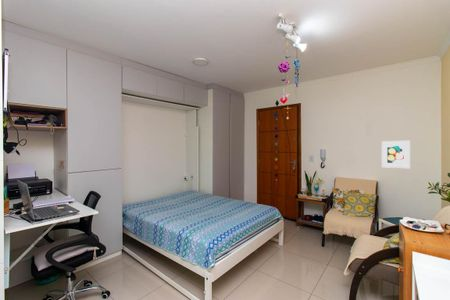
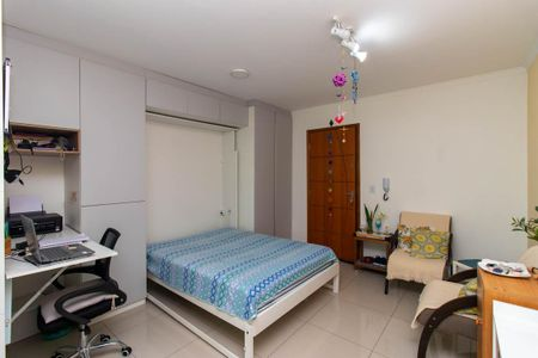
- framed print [381,140,411,169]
